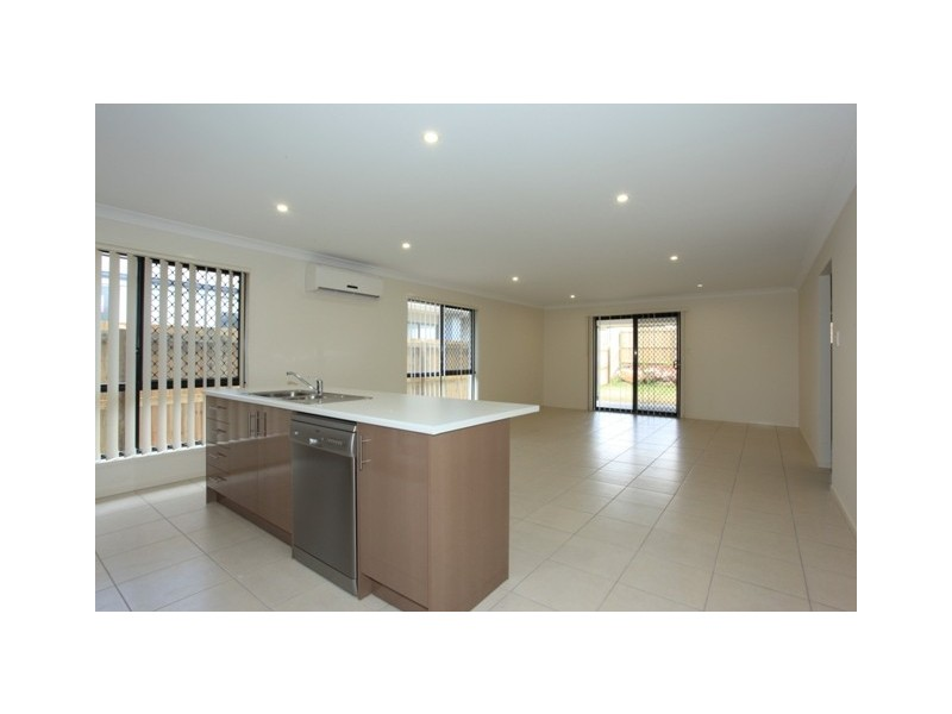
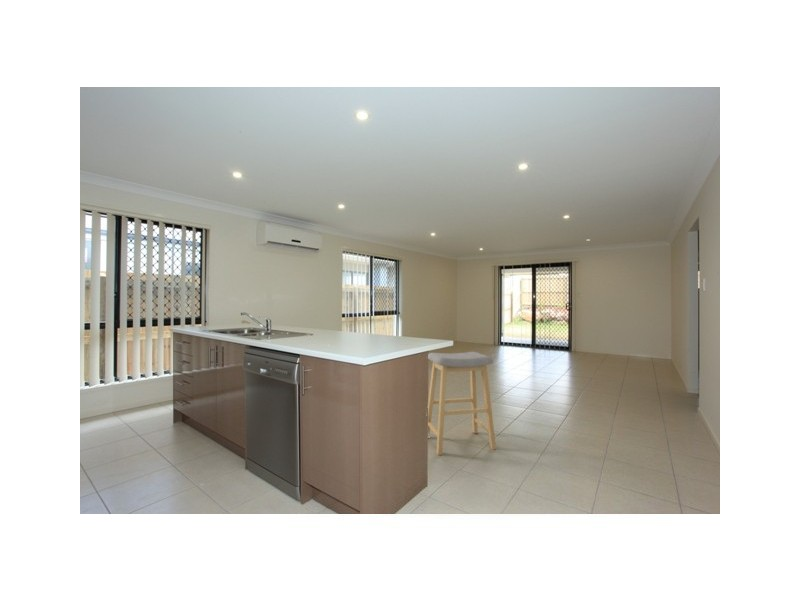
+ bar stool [427,351,497,456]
